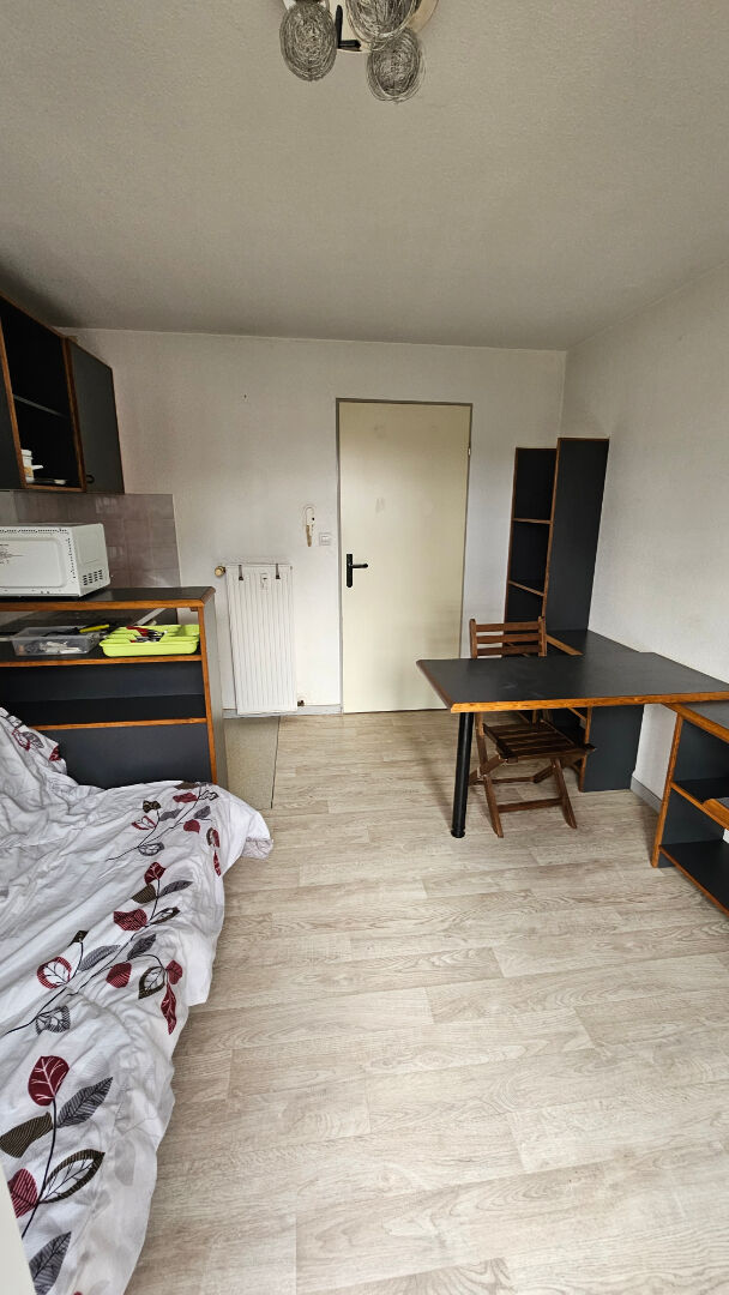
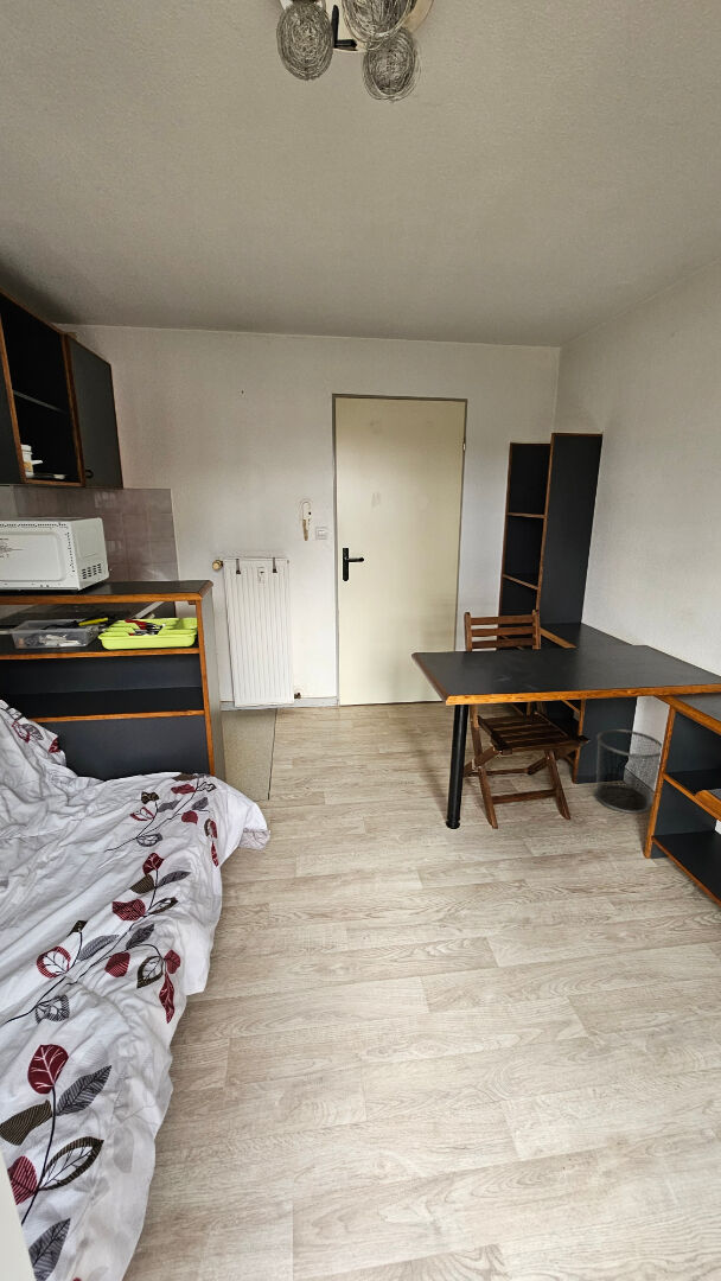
+ waste bin [593,728,663,815]
